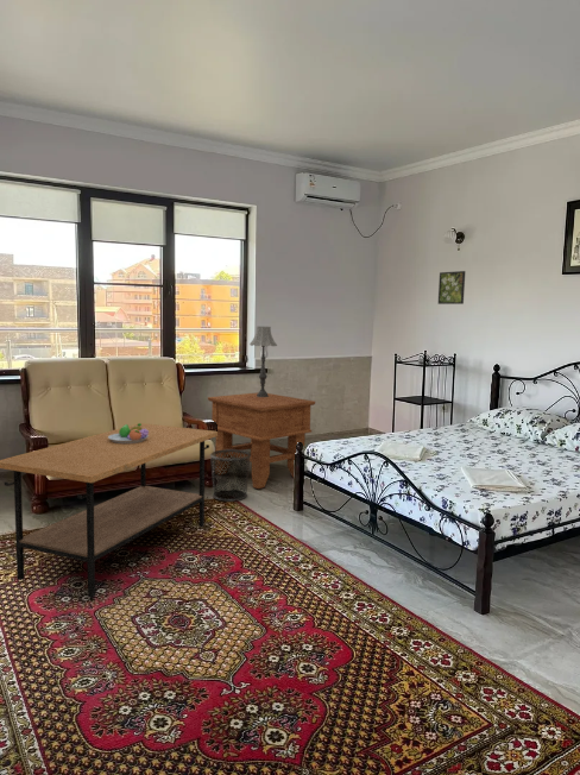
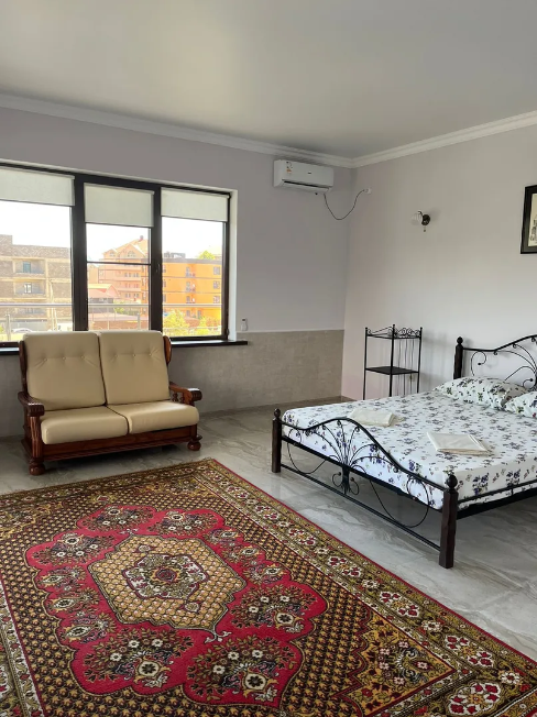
- side table [207,392,316,490]
- waste bin [209,449,251,503]
- fruit bowl [108,422,149,443]
- table lamp [248,326,278,397]
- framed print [437,270,466,305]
- coffee table [0,422,218,599]
